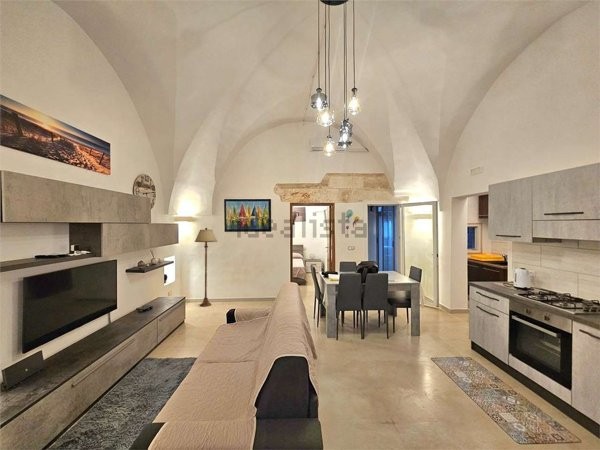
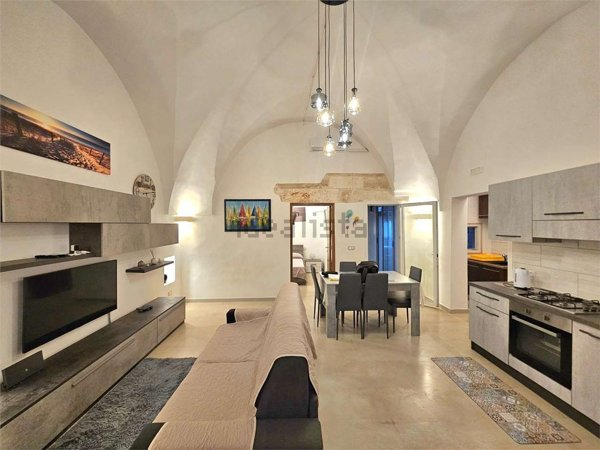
- floor lamp [194,227,218,308]
